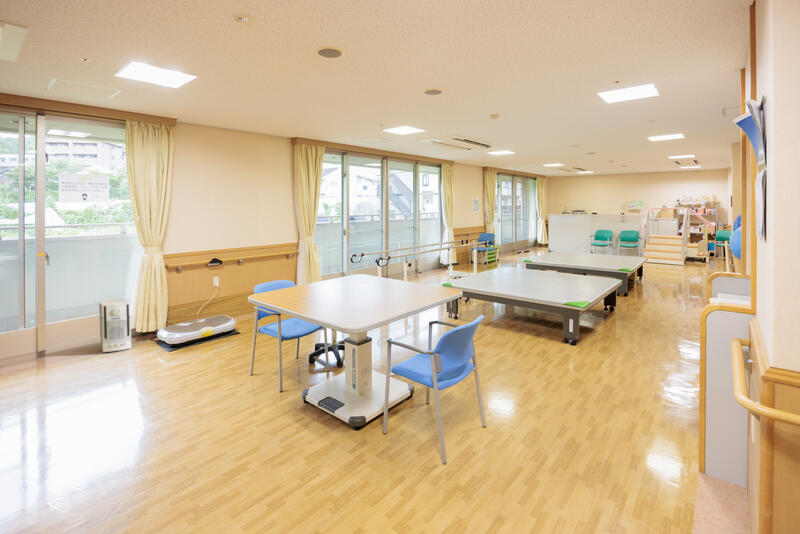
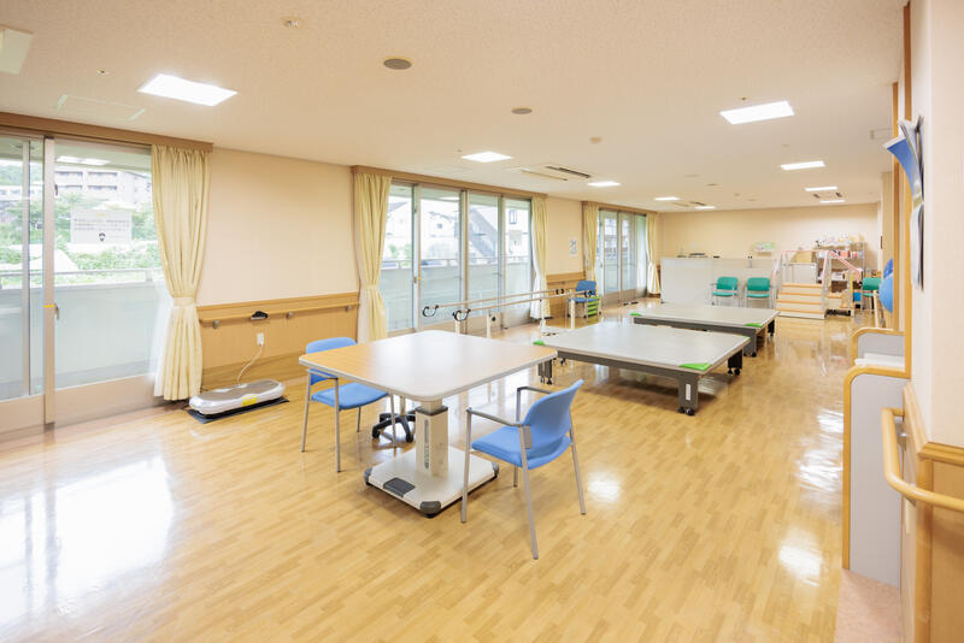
- air purifier [98,300,132,353]
